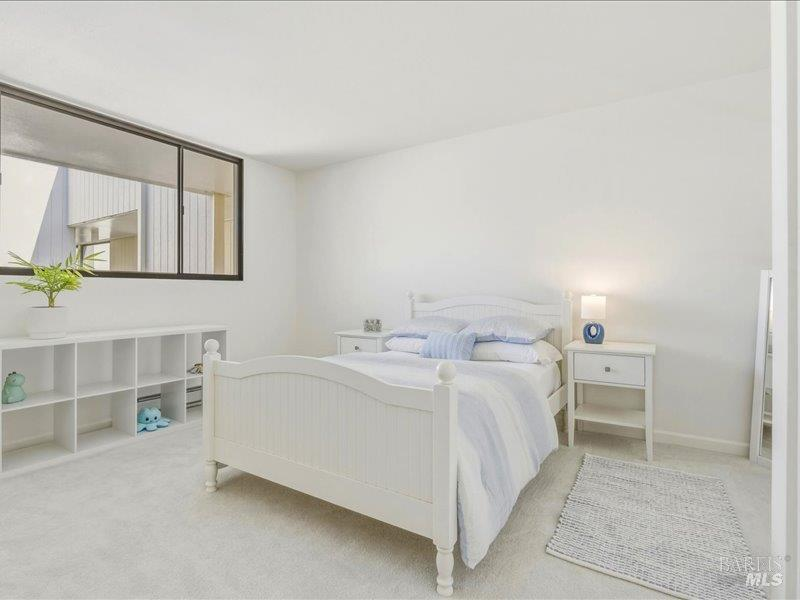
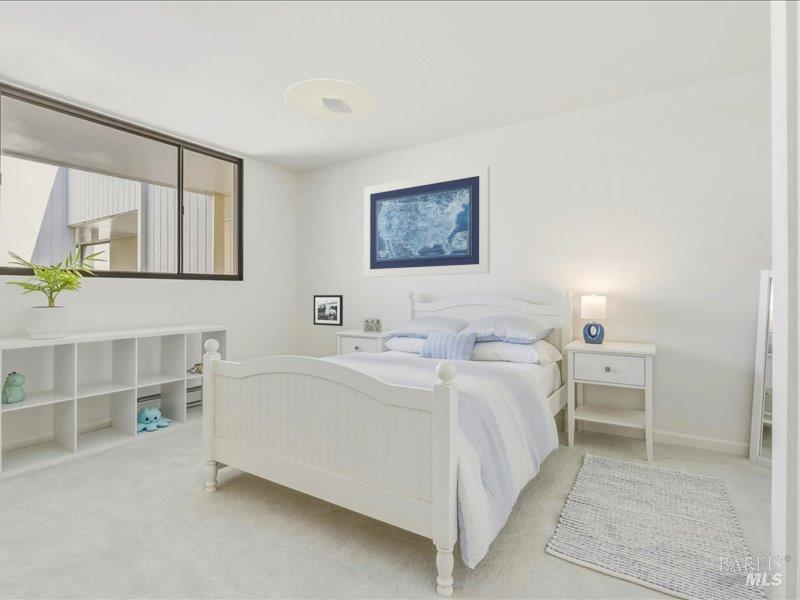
+ picture frame [313,294,344,327]
+ ceiling light [284,78,378,123]
+ wall art [363,164,491,278]
